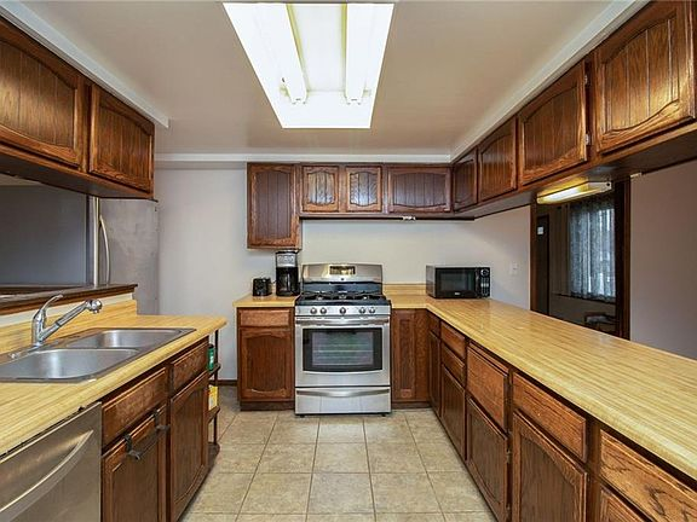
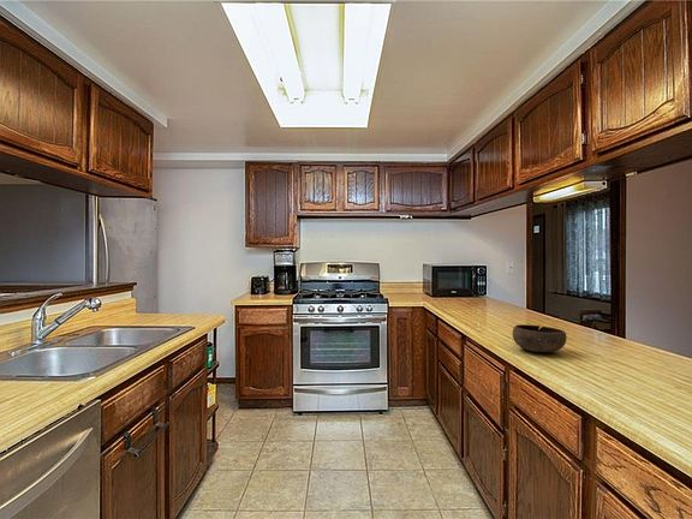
+ bowl [512,323,568,353]
